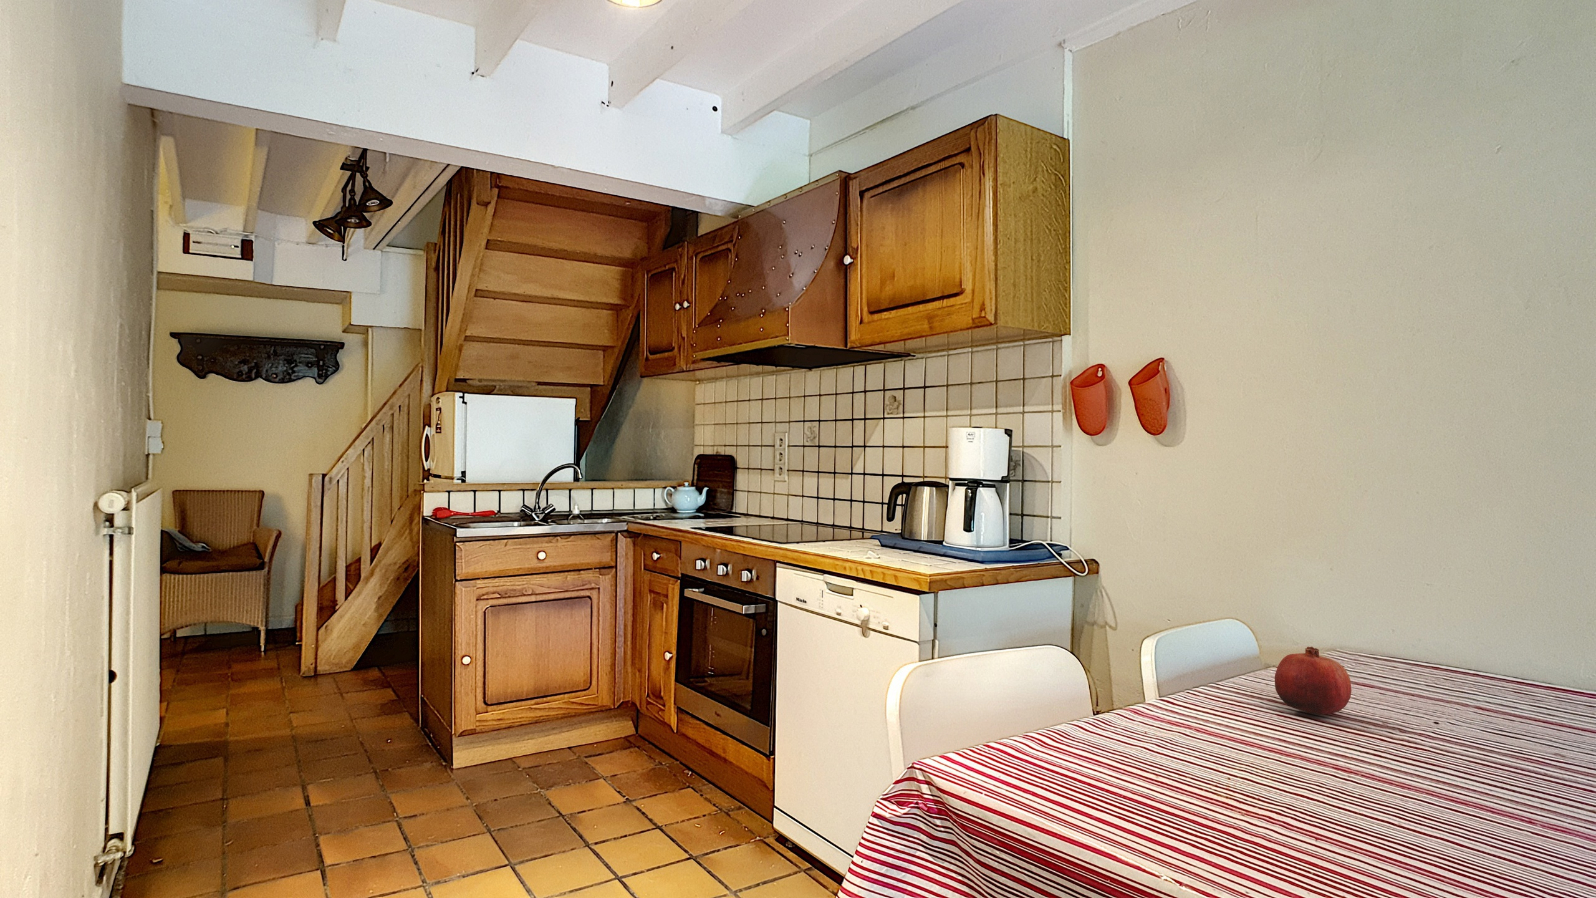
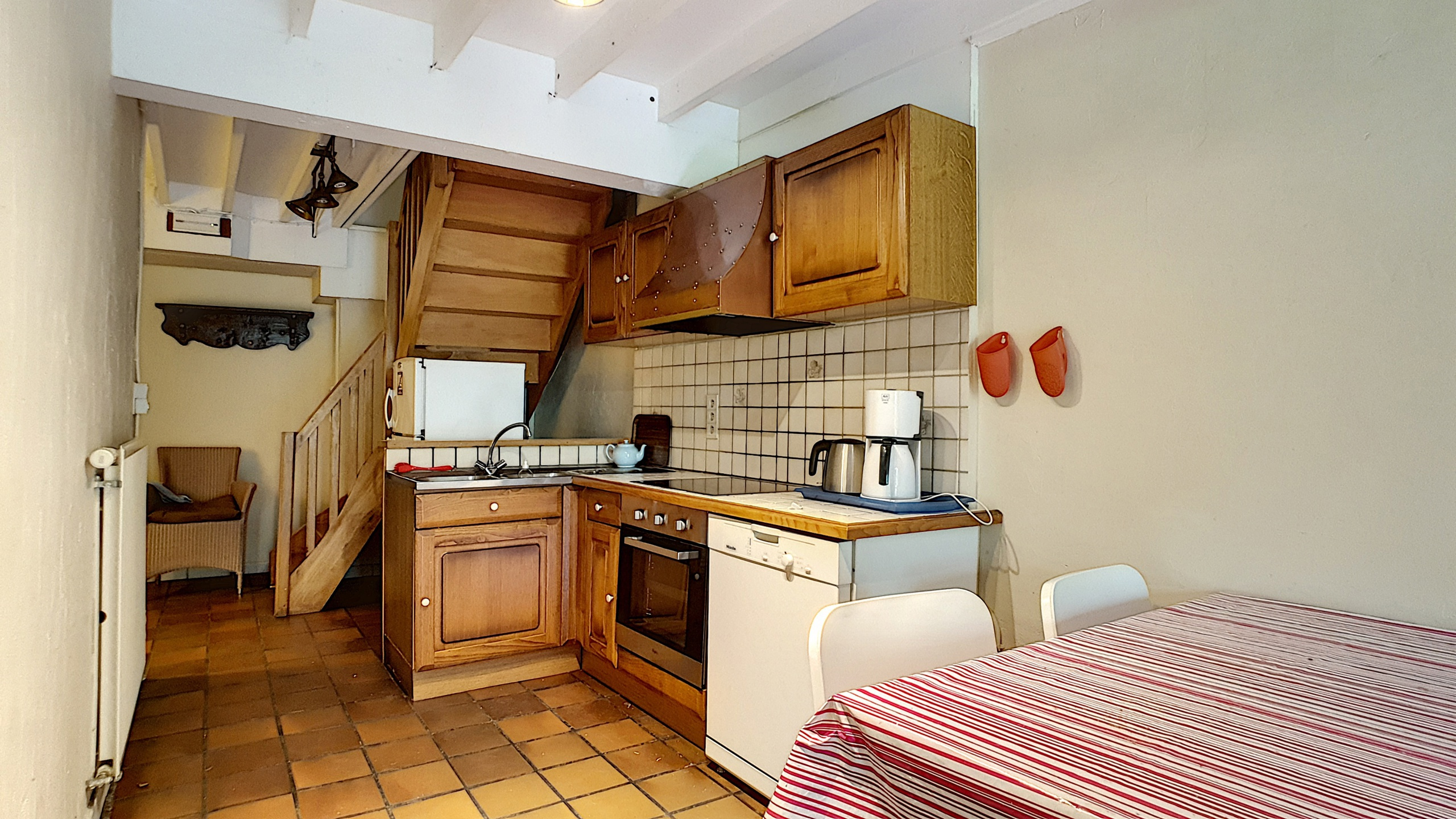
- fruit [1275,646,1353,715]
